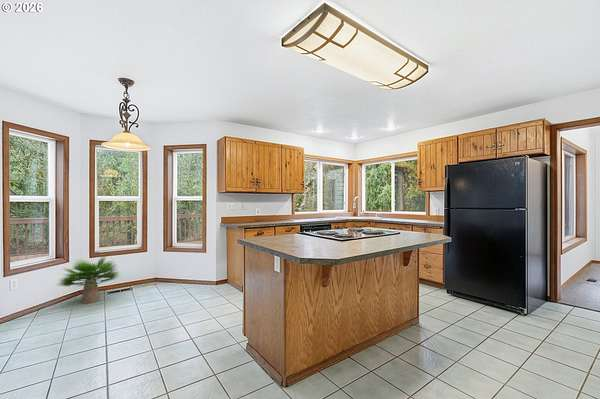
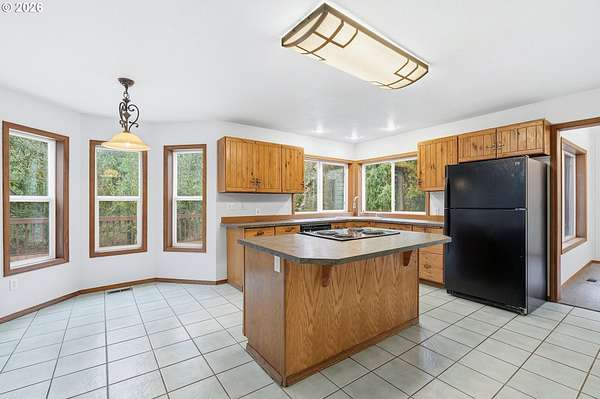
- potted plant [54,255,121,304]
